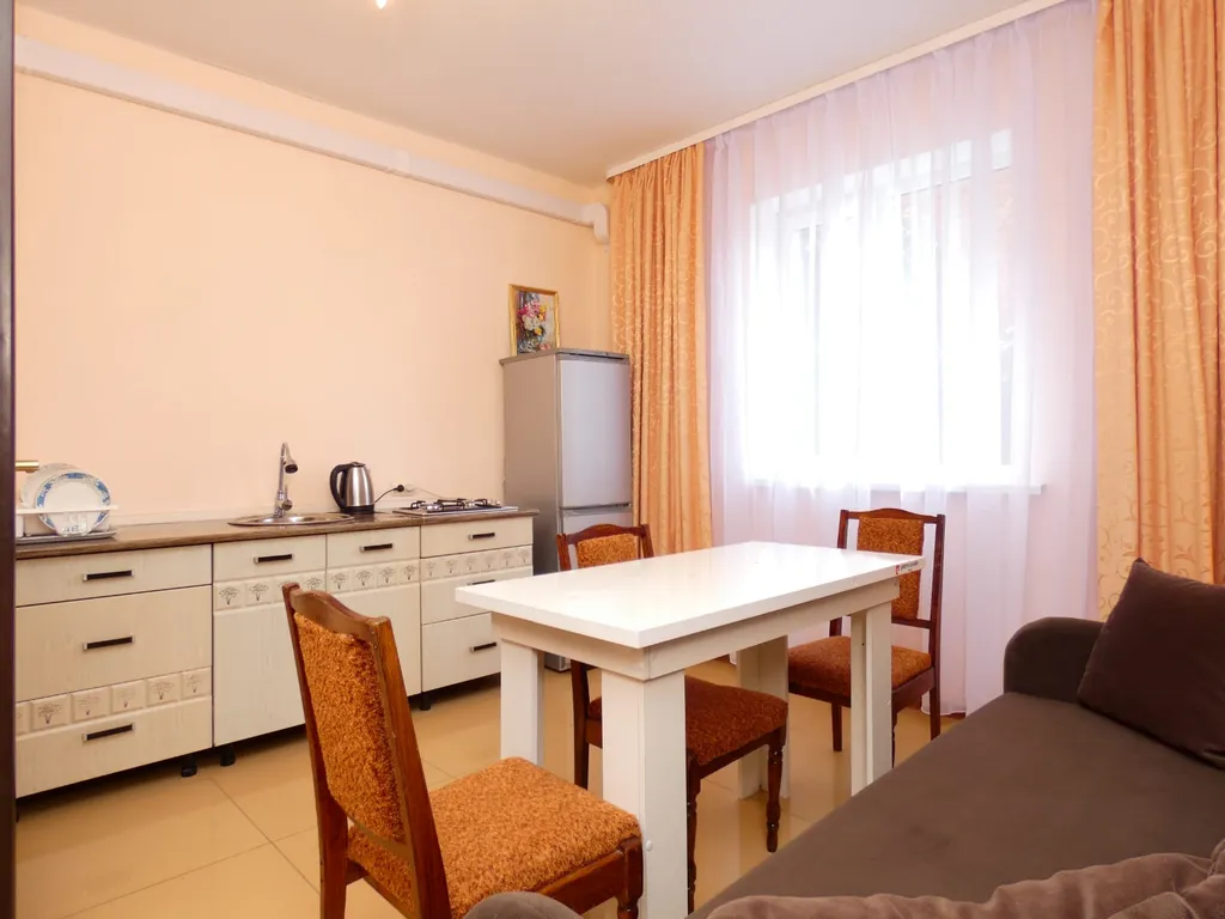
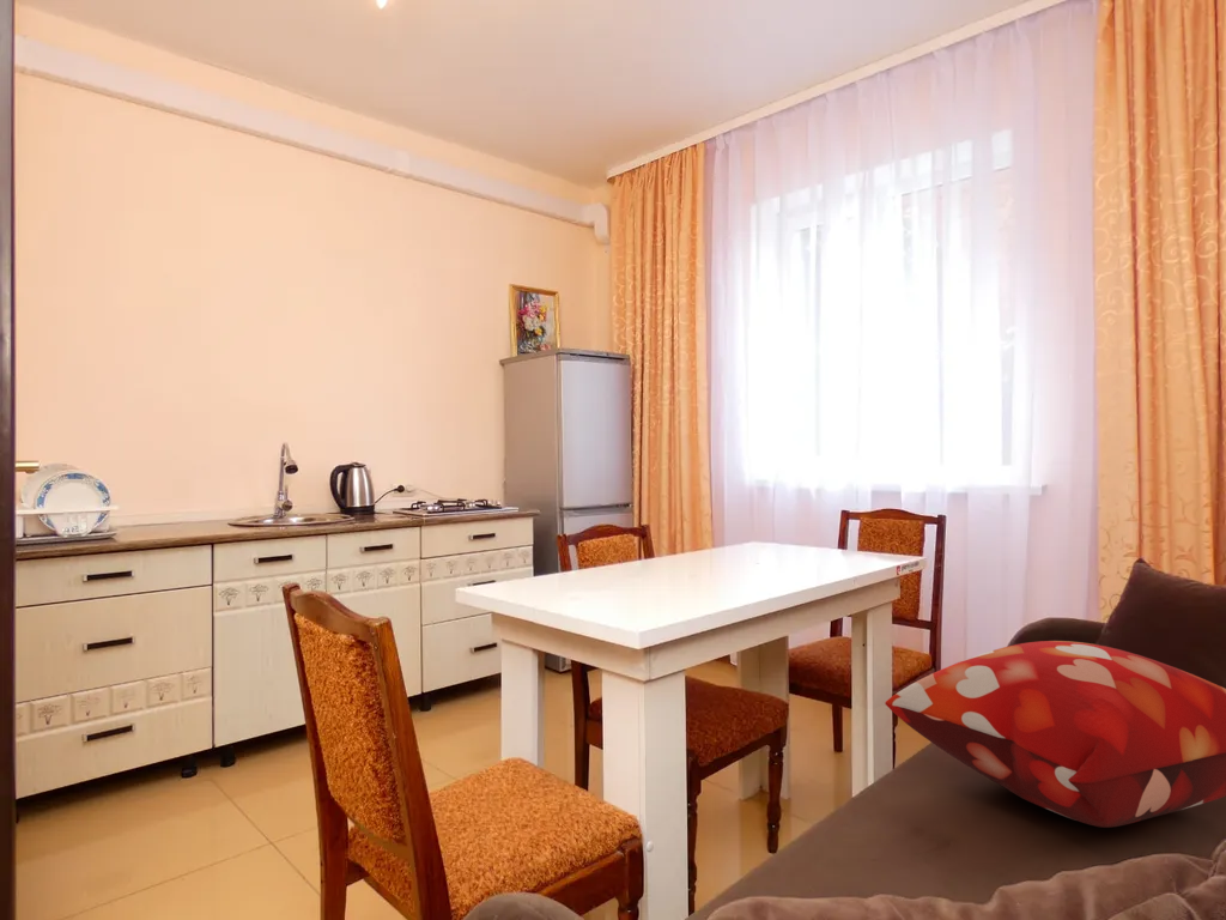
+ decorative pillow [884,640,1226,829]
